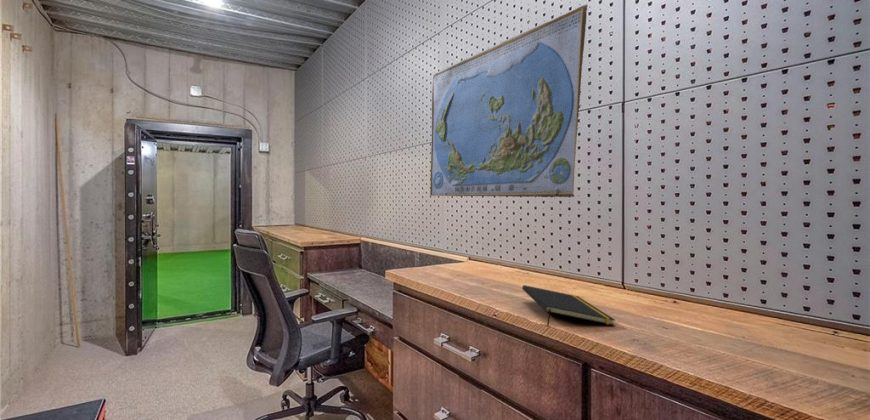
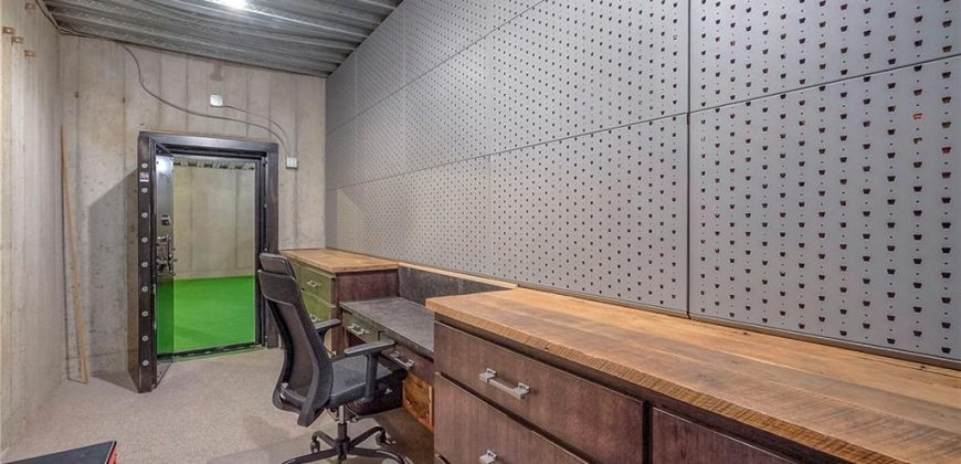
- notepad [521,284,616,327]
- world map [429,3,589,198]
